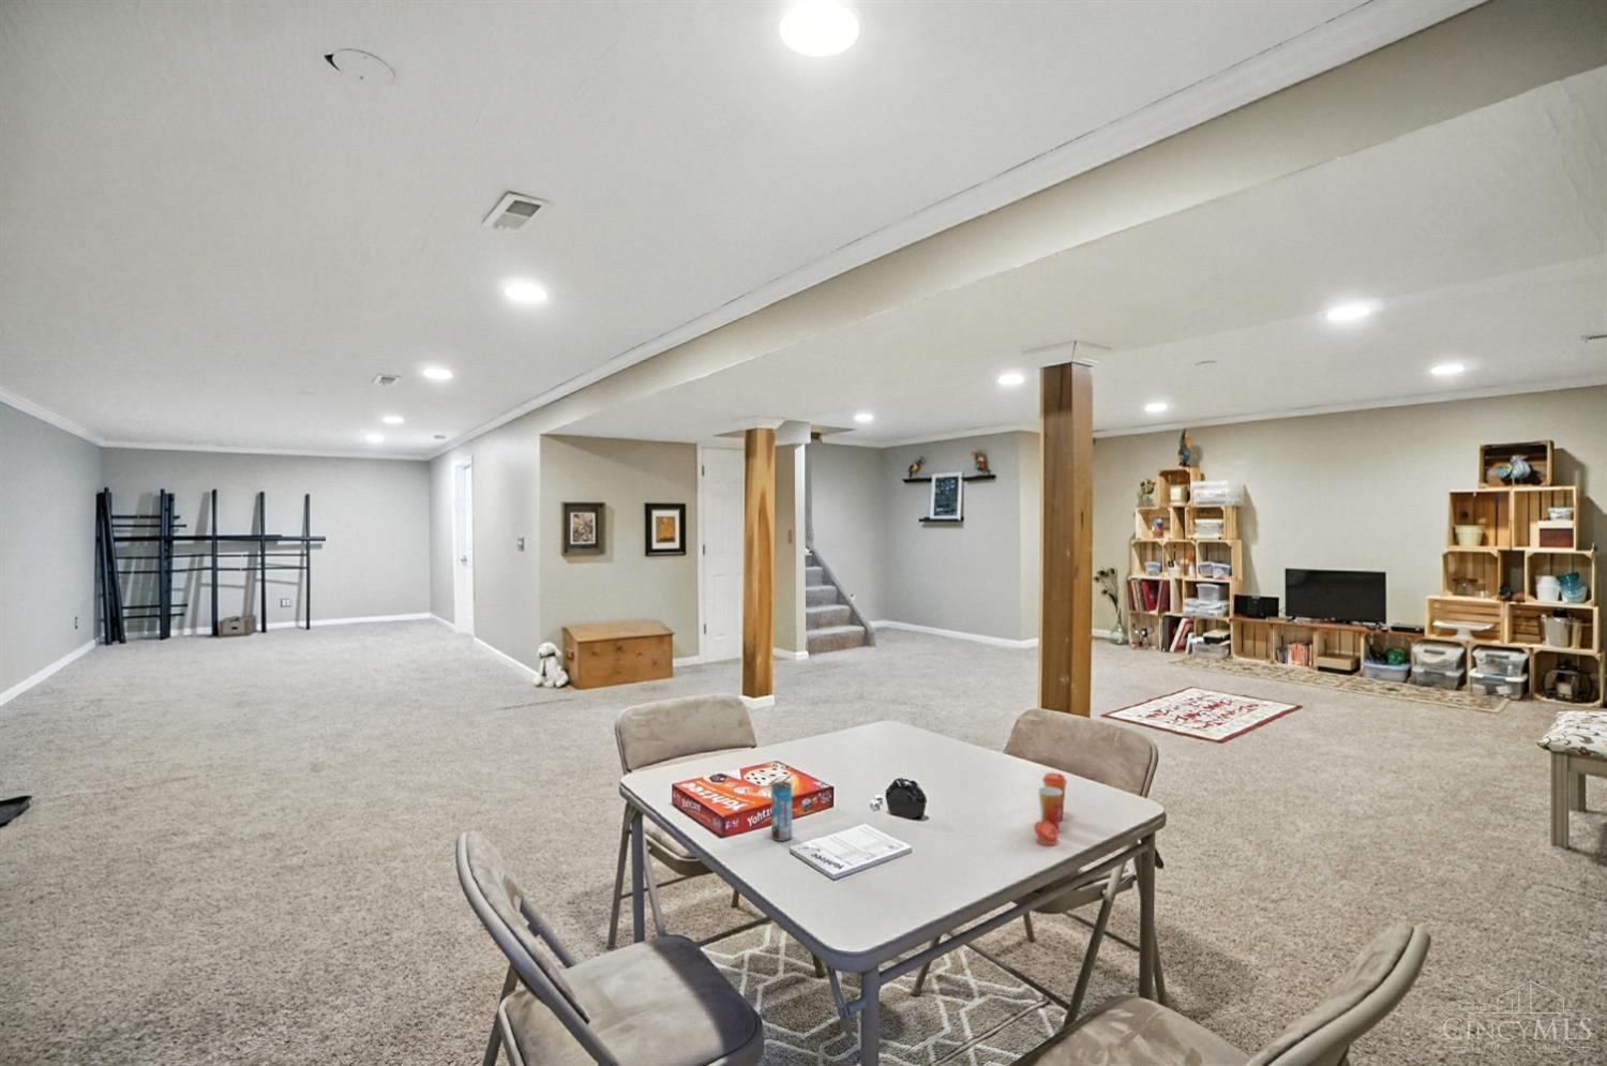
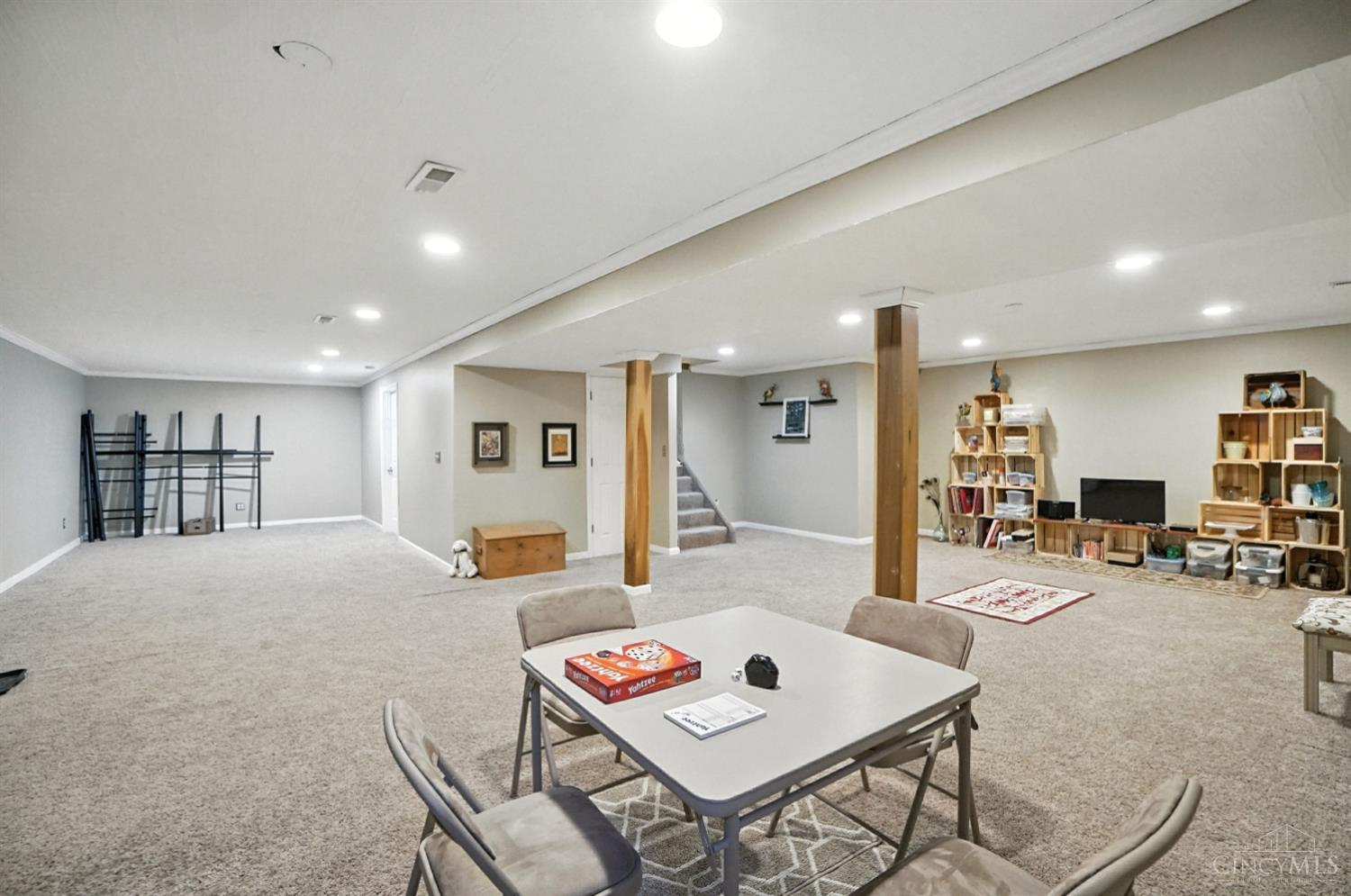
- beverage can [771,780,793,842]
- beverage cup [1032,771,1068,845]
